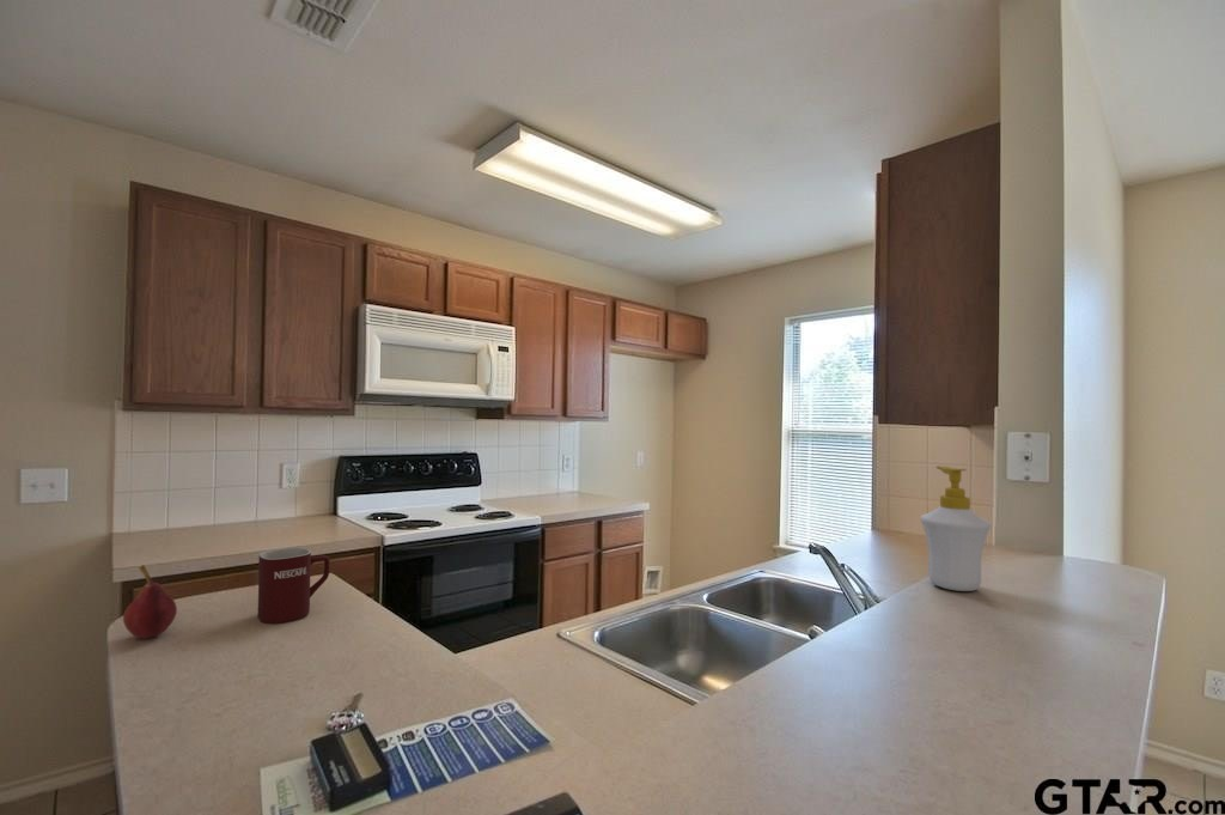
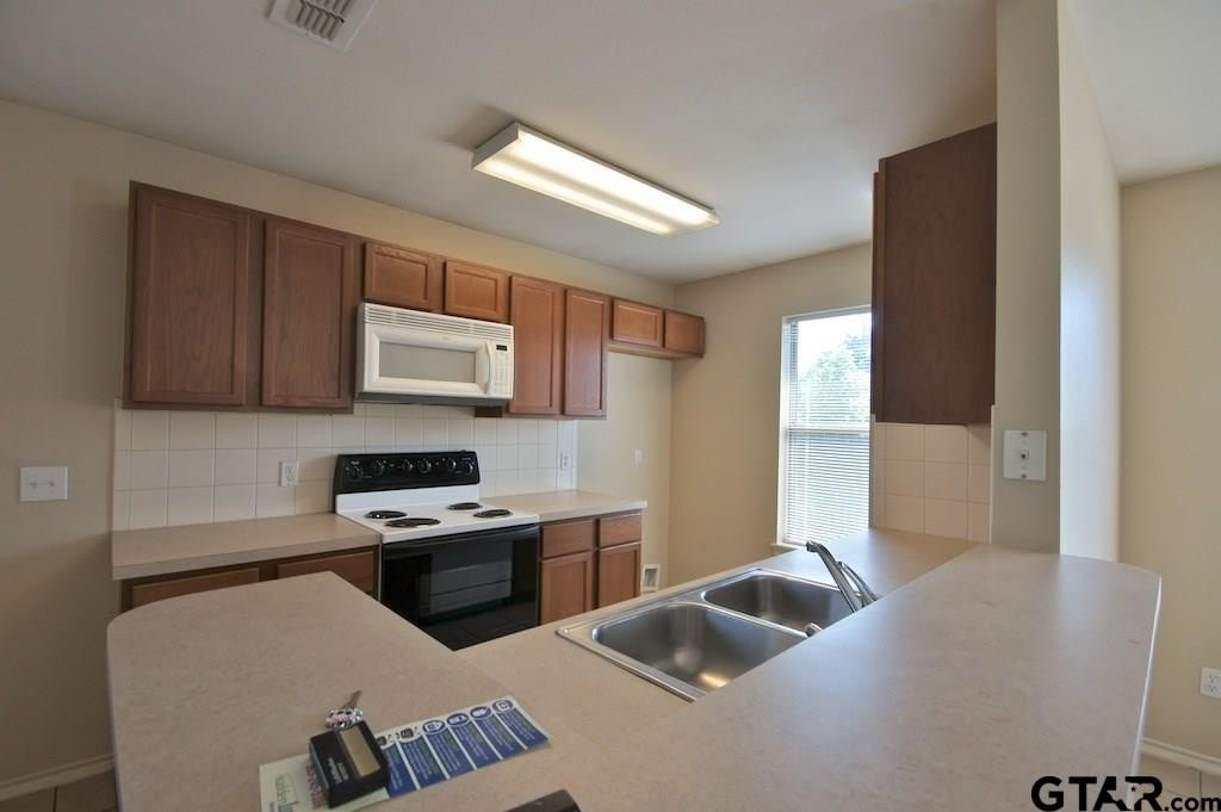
- soap bottle [920,466,992,592]
- fruit [122,564,178,639]
- mug [257,546,330,625]
